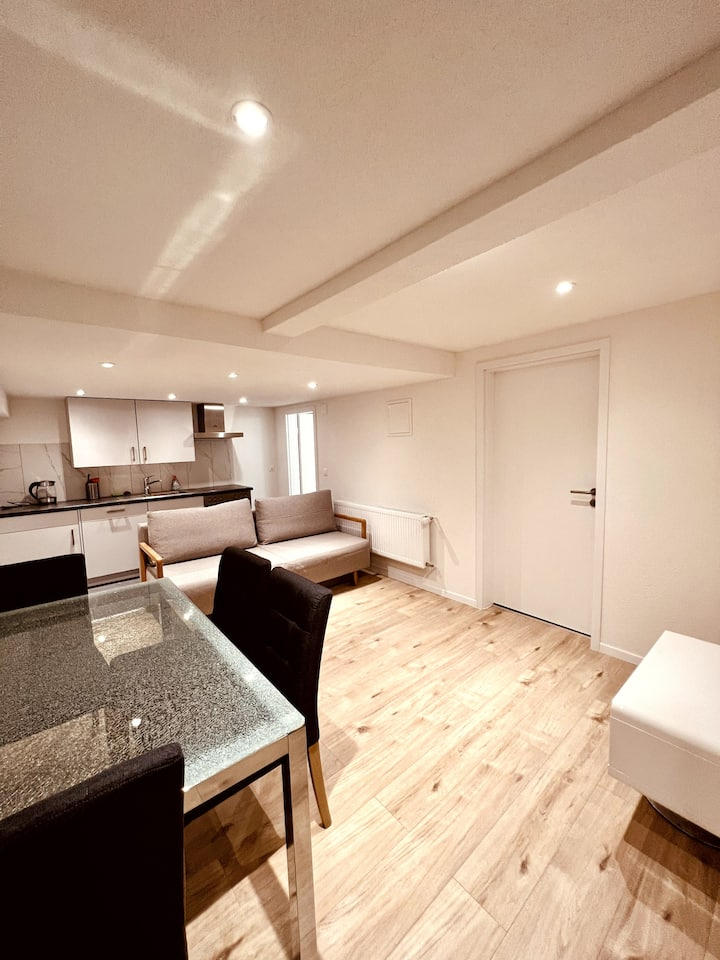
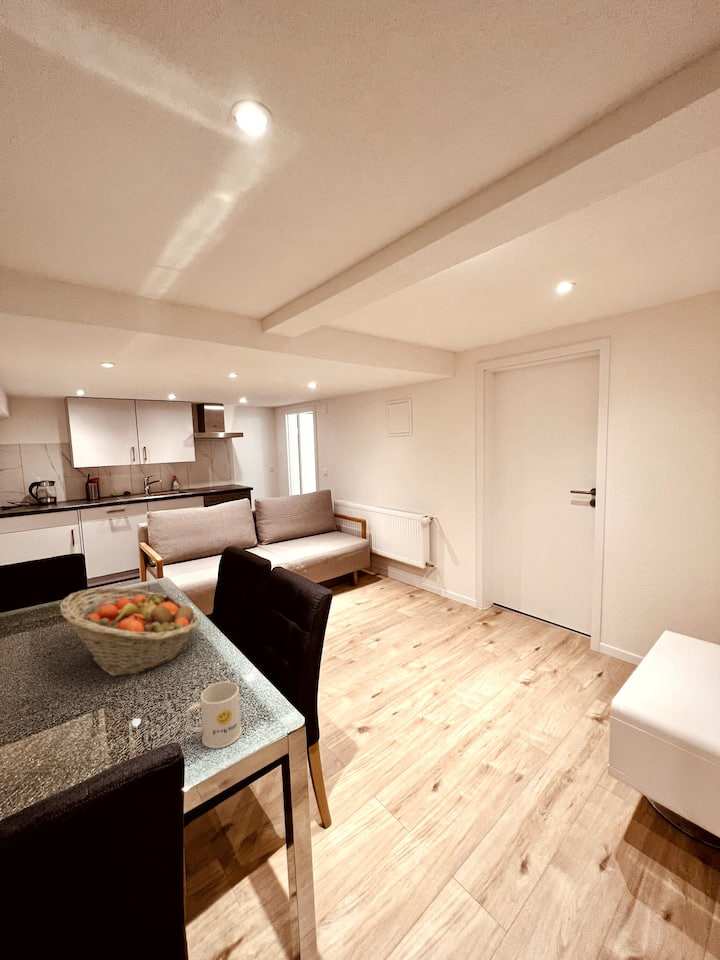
+ fruit basket [58,586,201,677]
+ mug [186,681,243,750]
